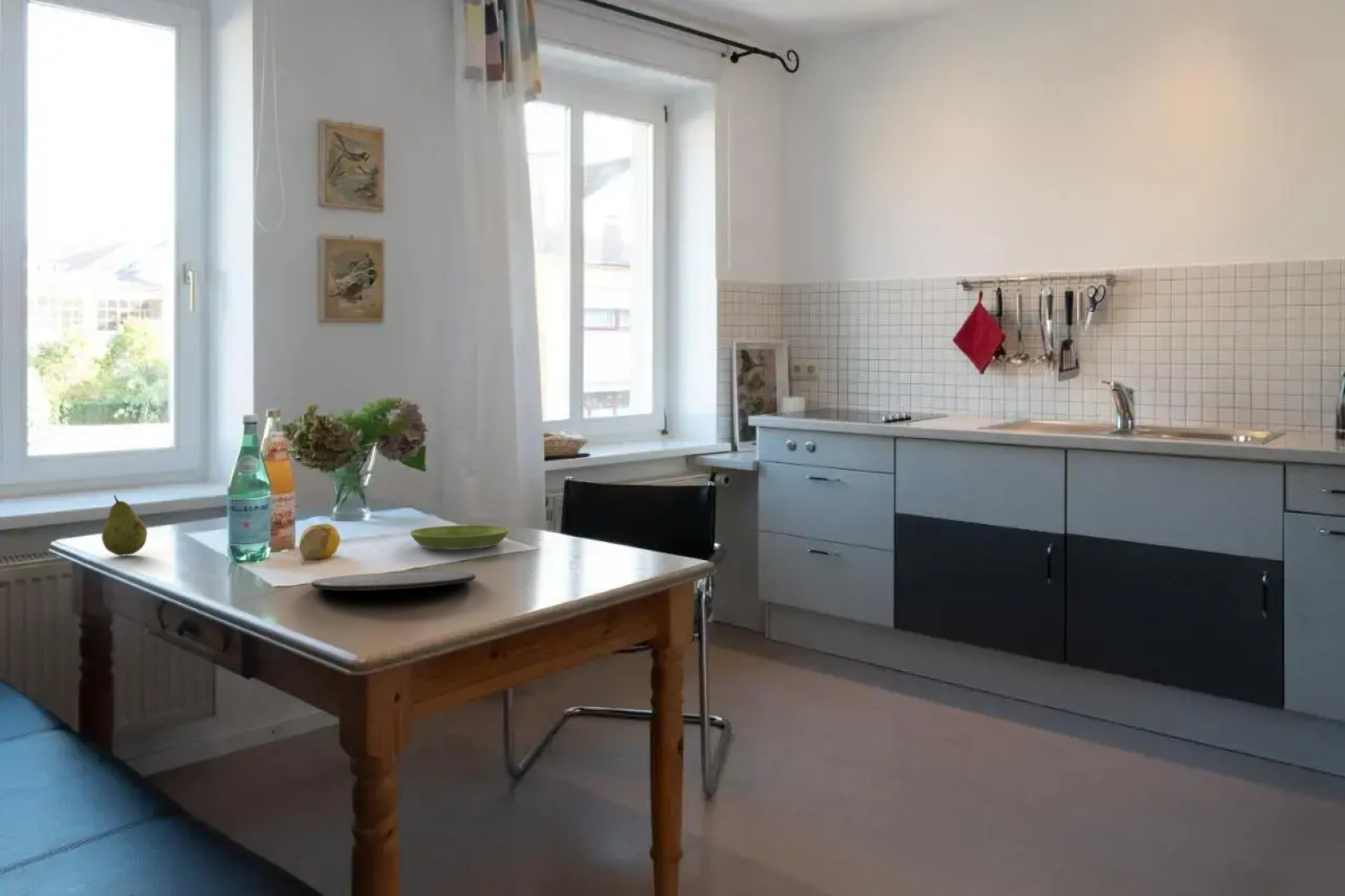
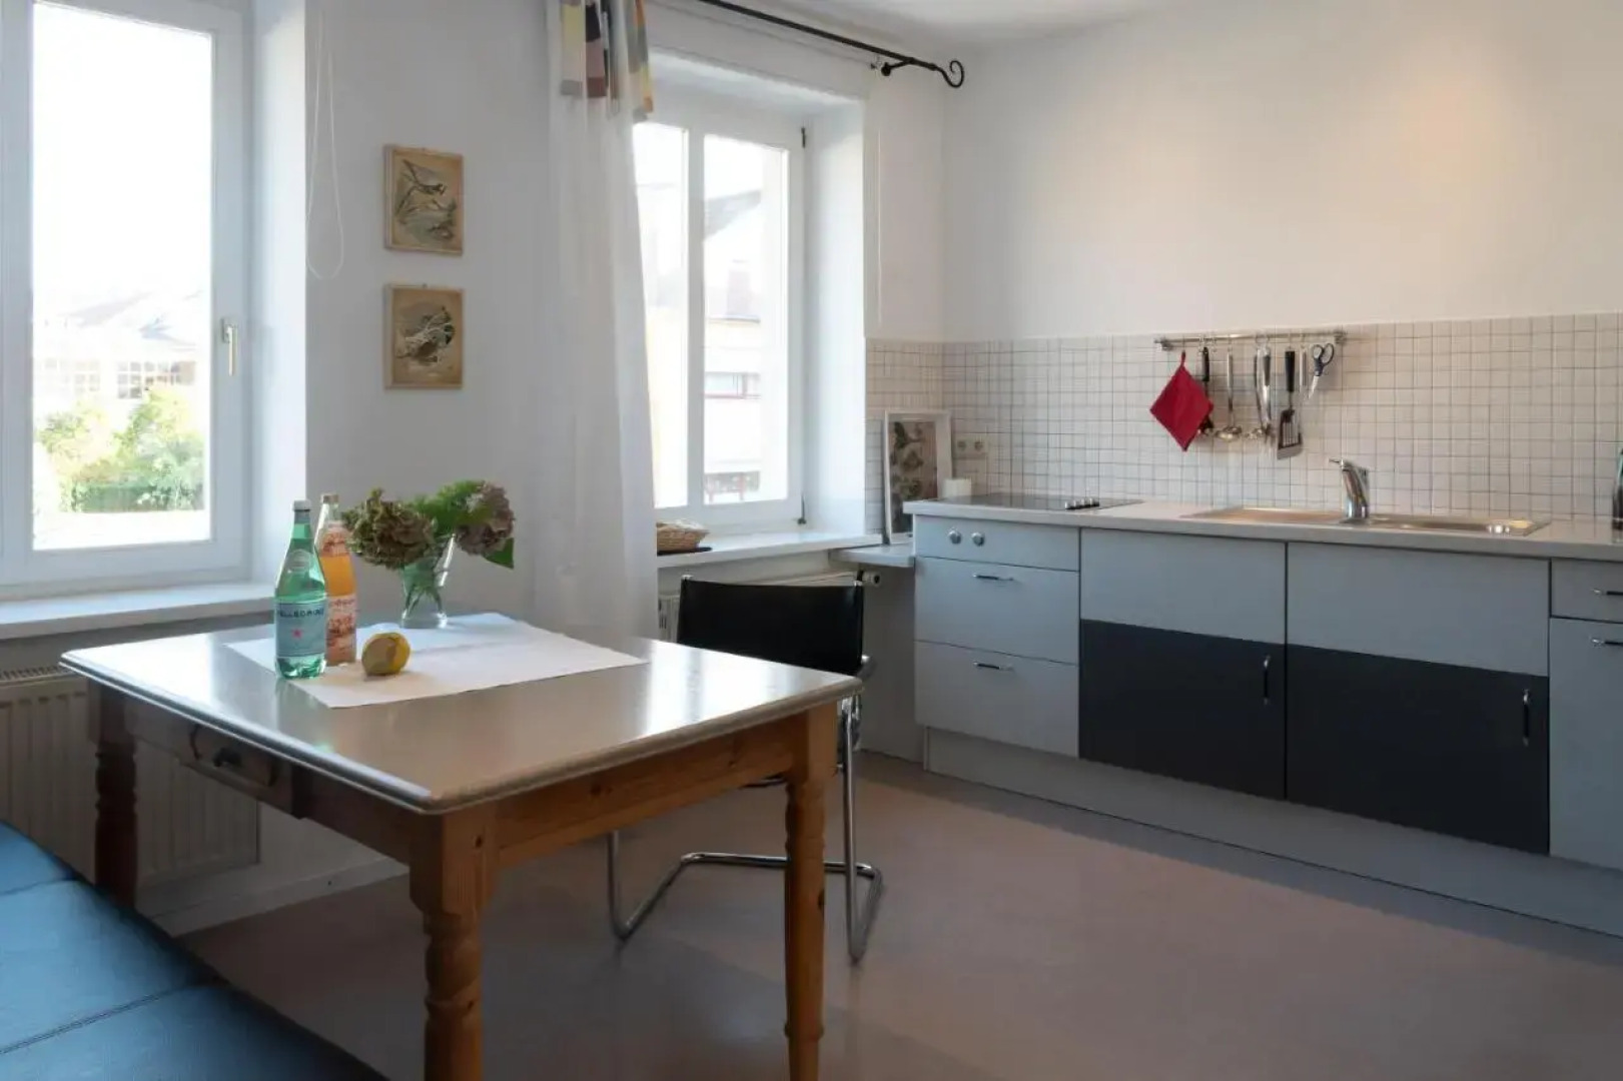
- saucer [409,524,510,551]
- fruit [101,494,148,557]
- plate [310,571,477,592]
